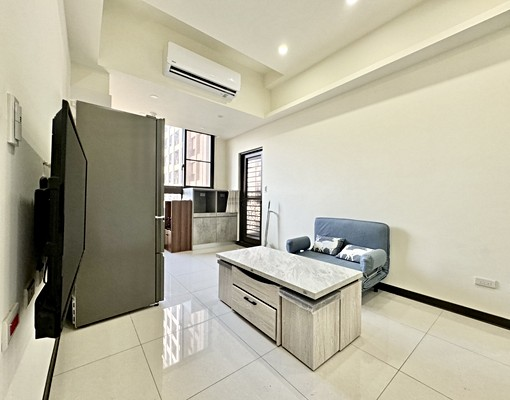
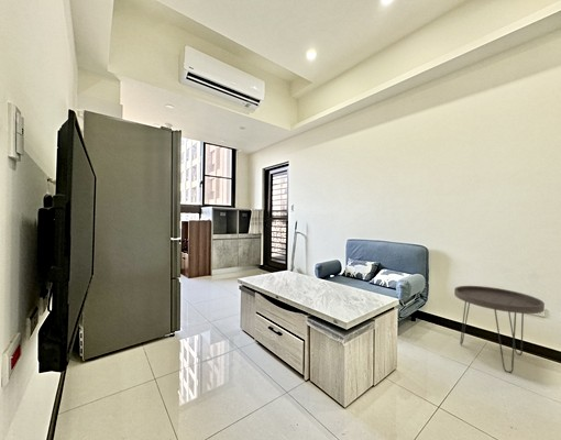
+ side table [453,285,546,374]
